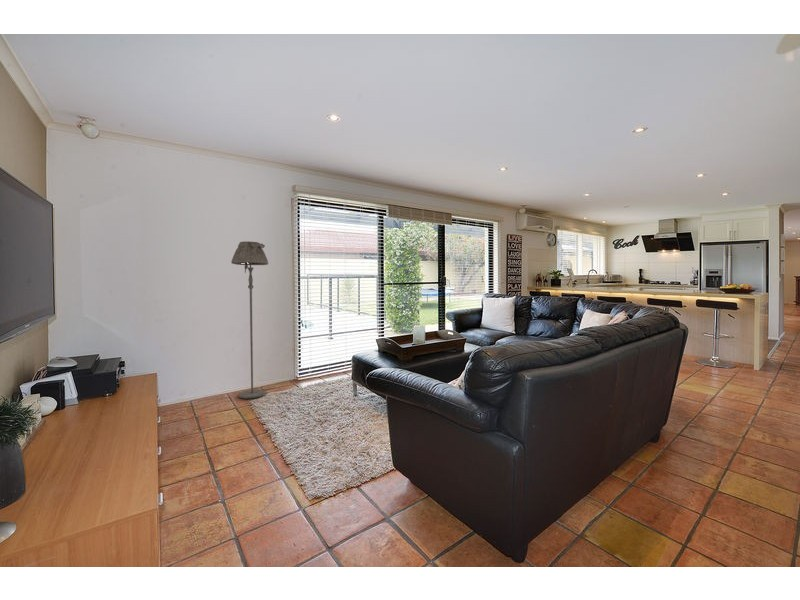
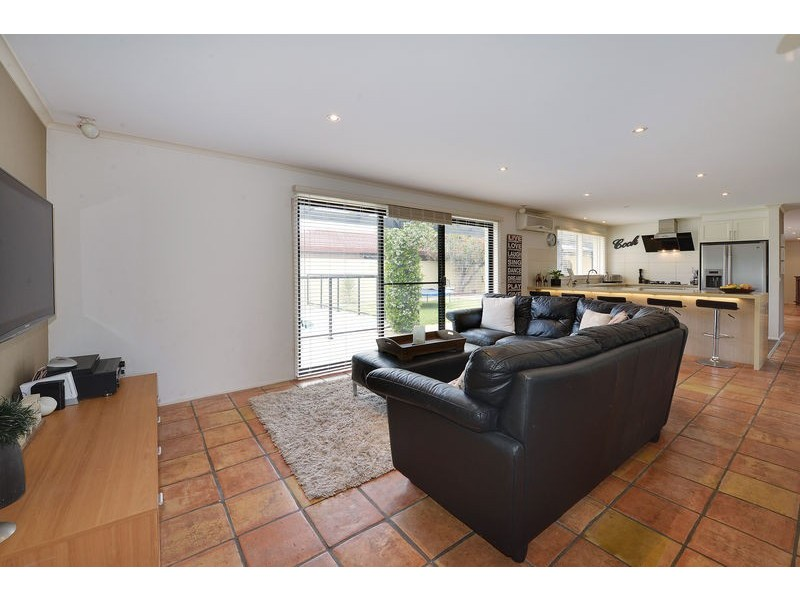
- floor lamp [230,240,269,400]
